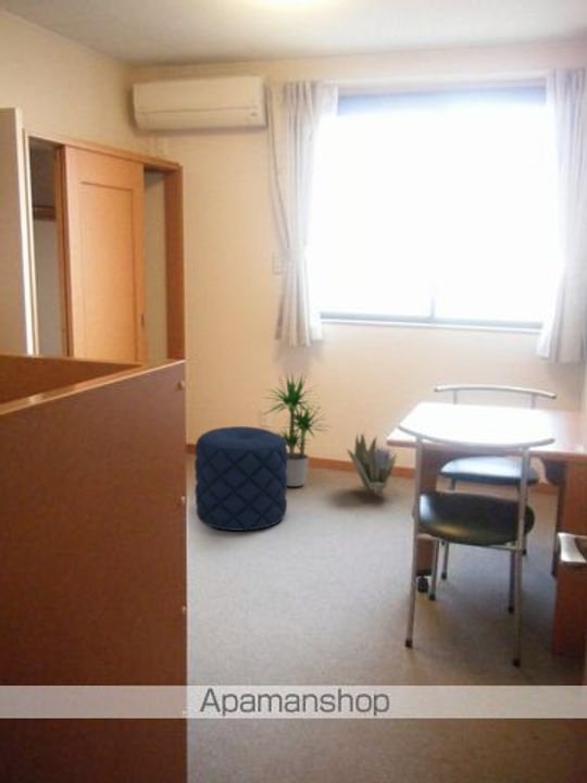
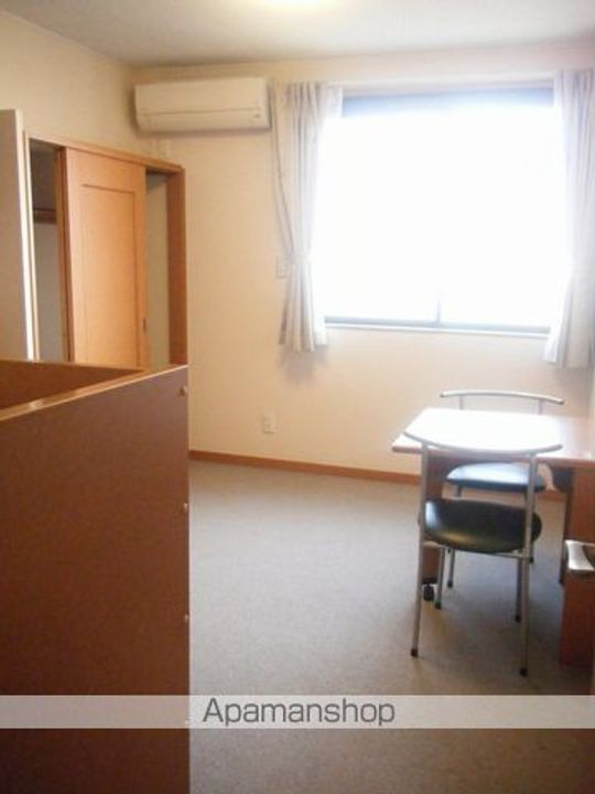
- potted plant [260,371,332,487]
- decorative plant [346,420,399,498]
- pouf [193,425,289,532]
